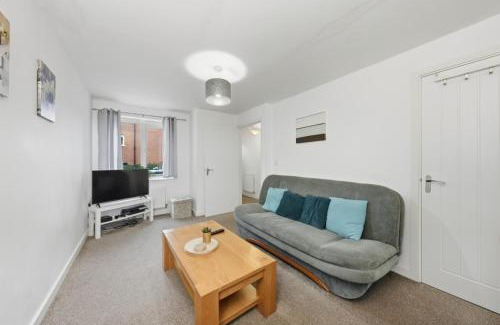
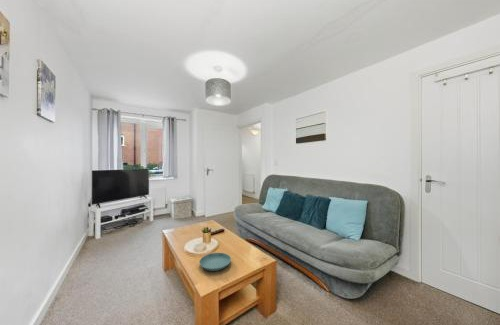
+ saucer [198,252,232,272]
